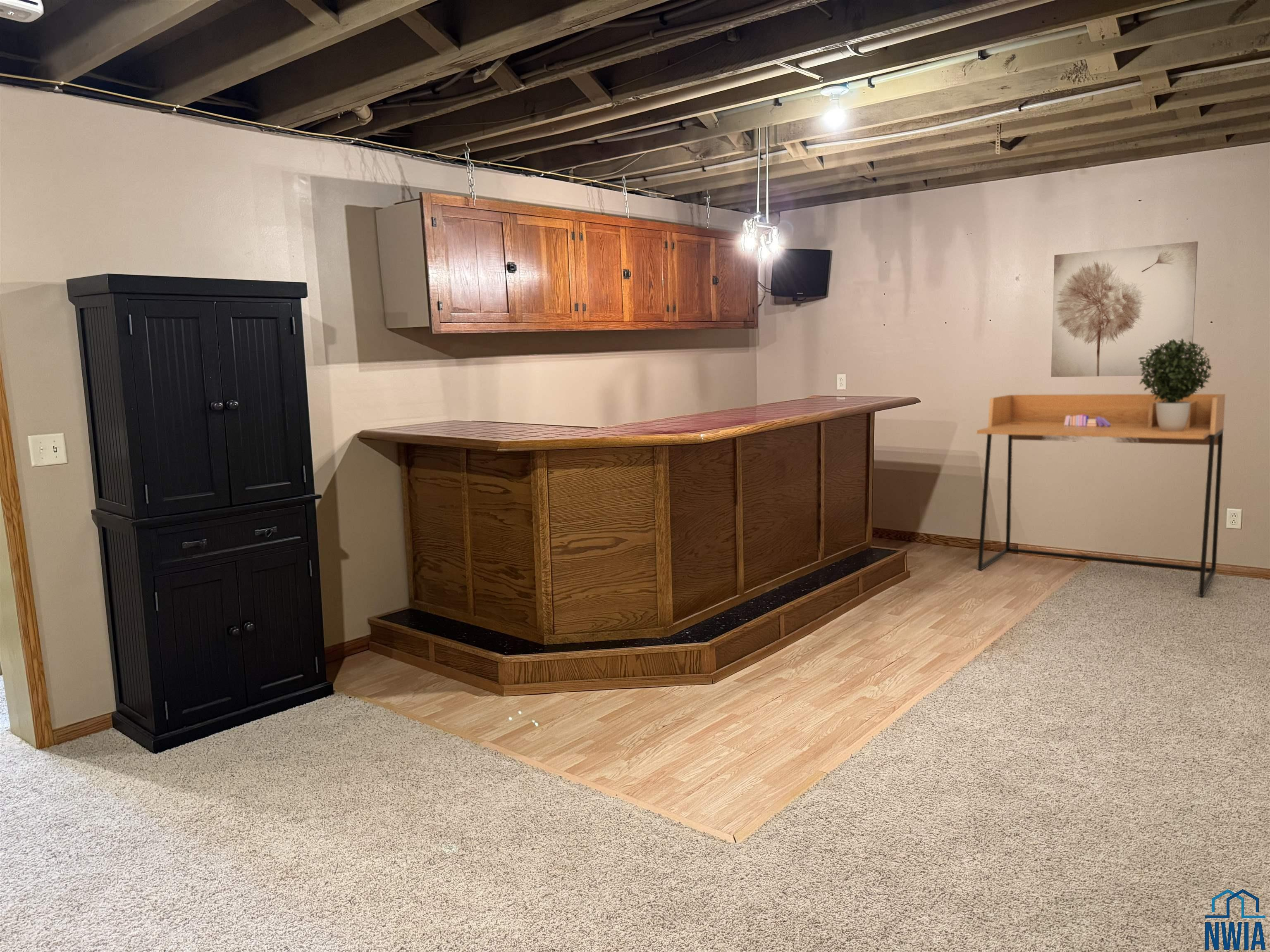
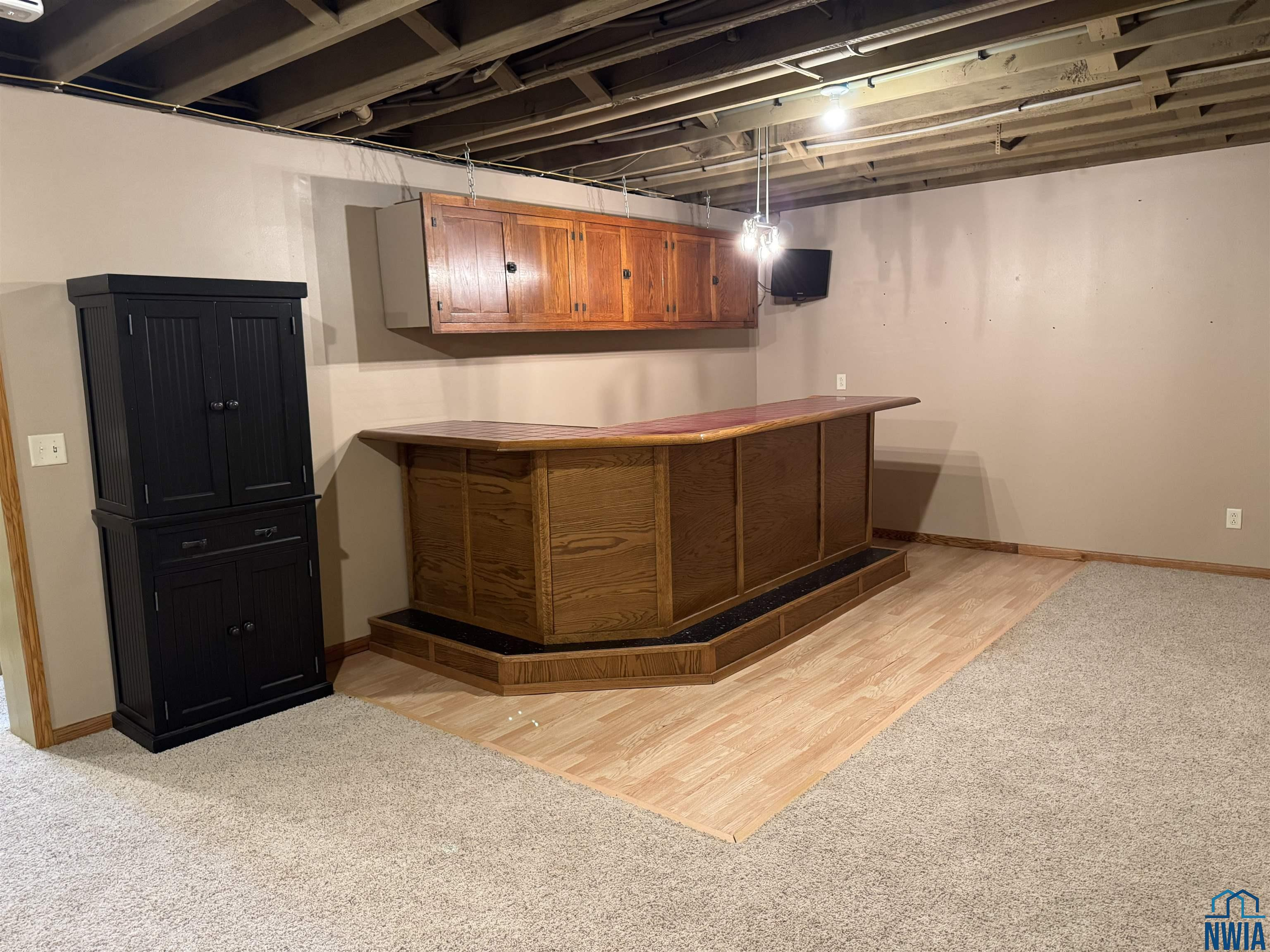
- desk [976,393,1226,596]
- books [1065,414,1111,427]
- potted plant [1138,339,1213,432]
- wall art [1050,241,1198,378]
